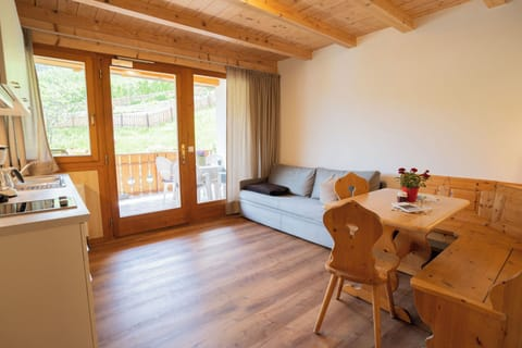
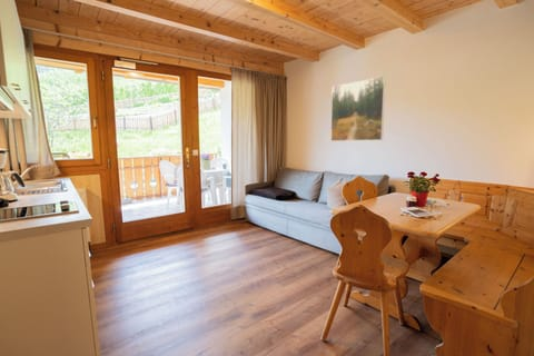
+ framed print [330,75,387,142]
